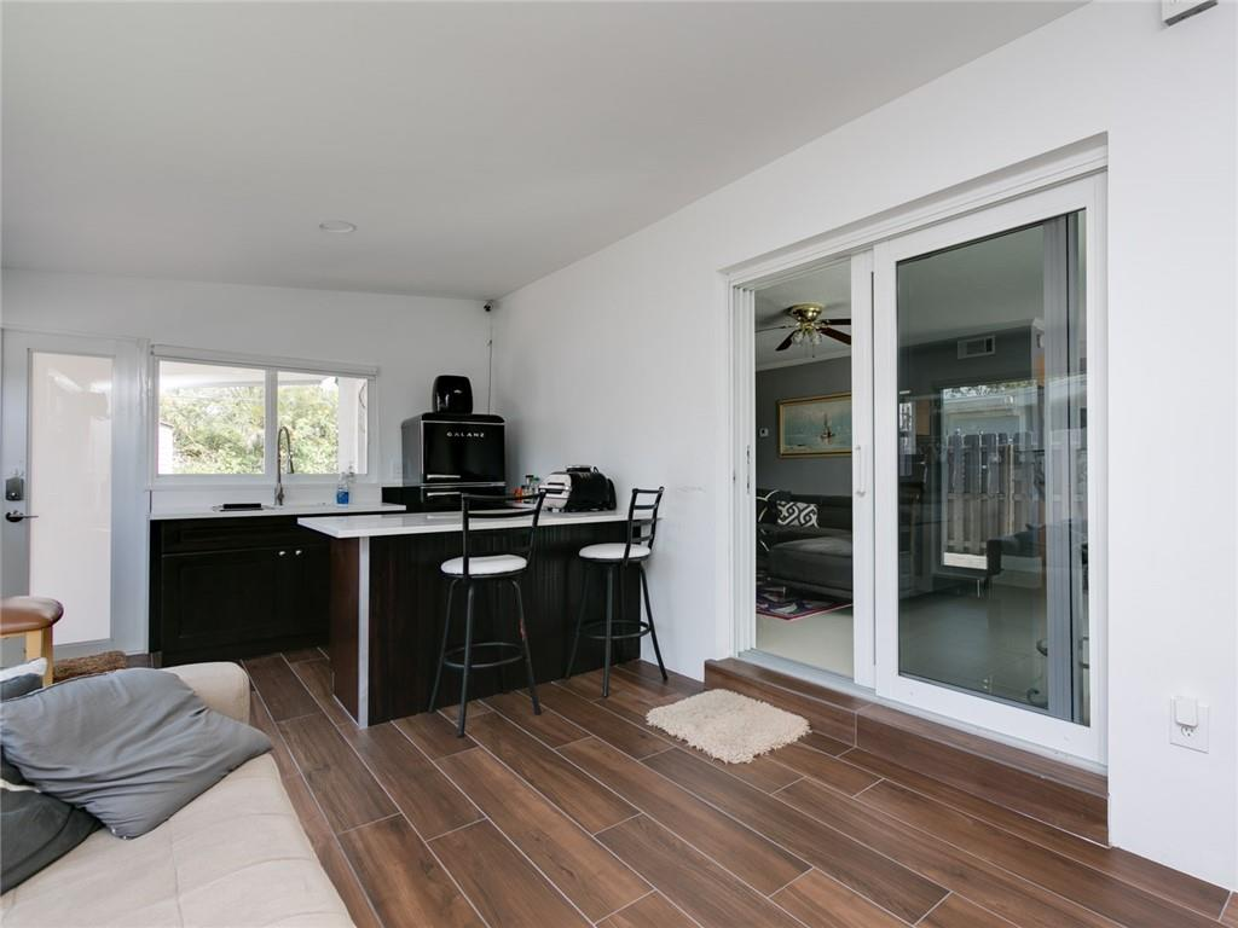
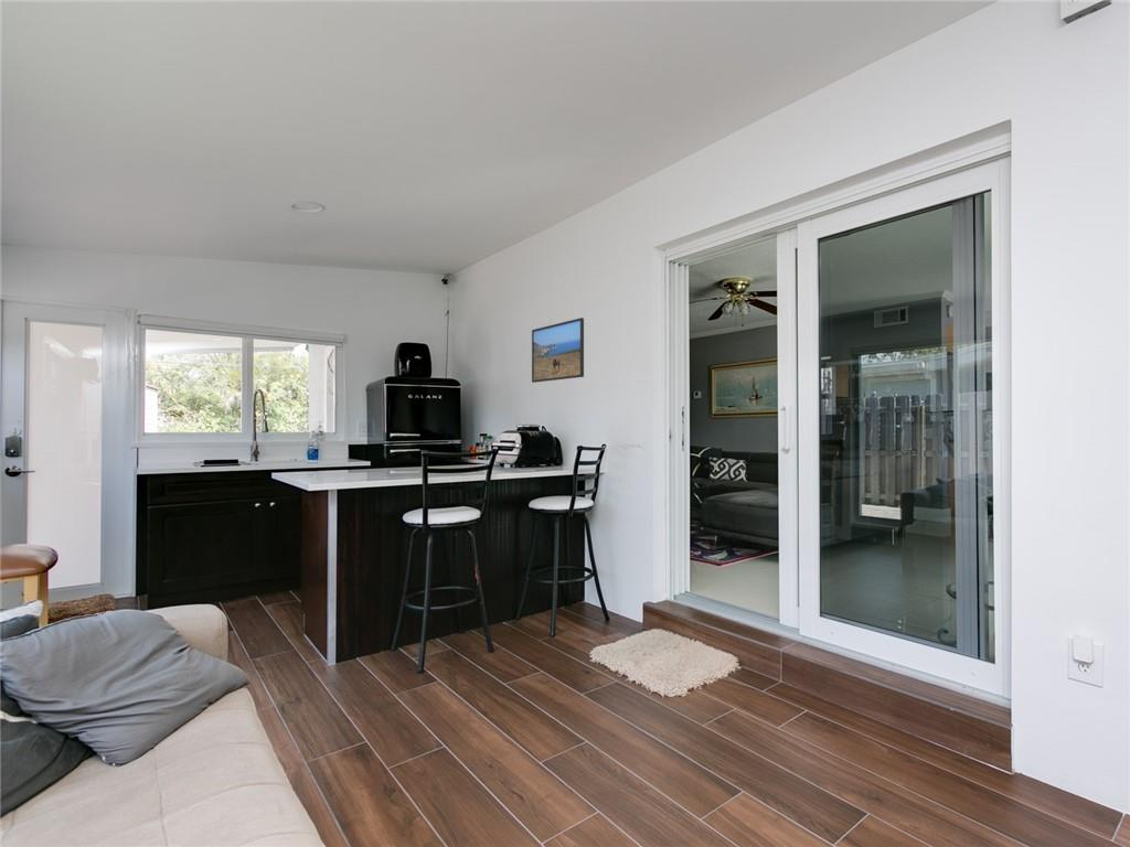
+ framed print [531,317,585,384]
